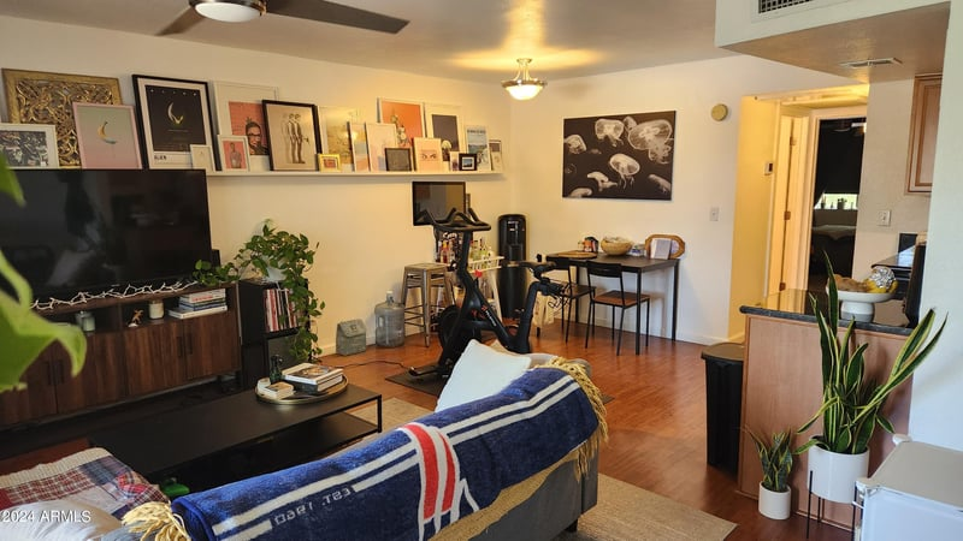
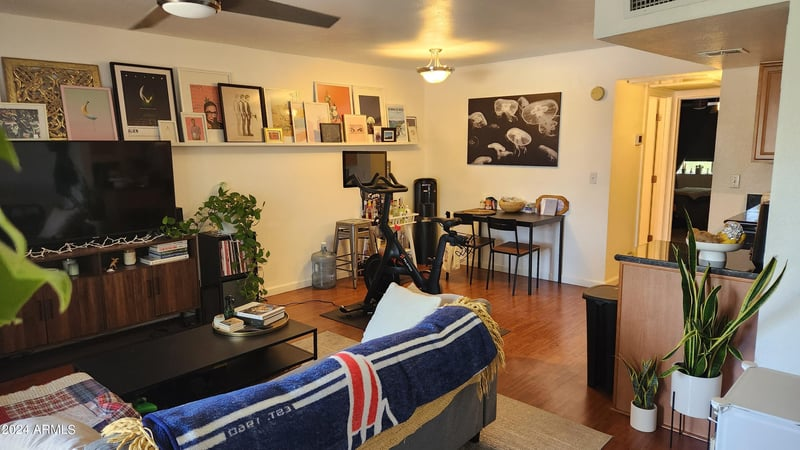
- bag [335,317,368,357]
